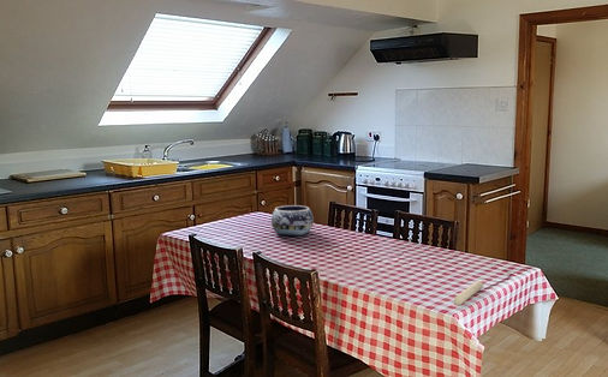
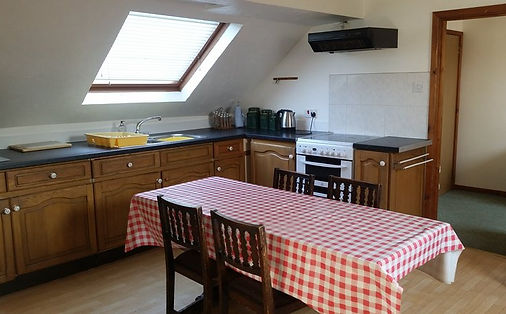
- decorative bowl [270,204,315,238]
- candle [453,280,484,306]
